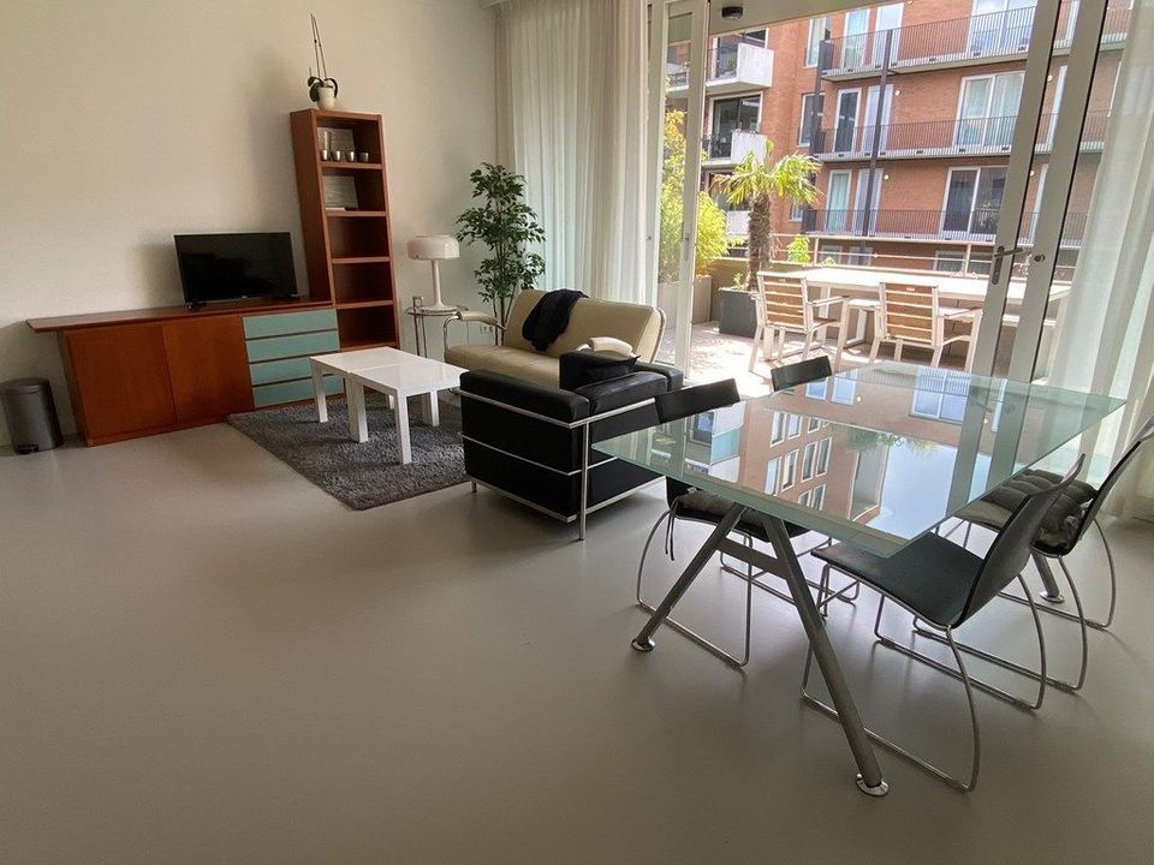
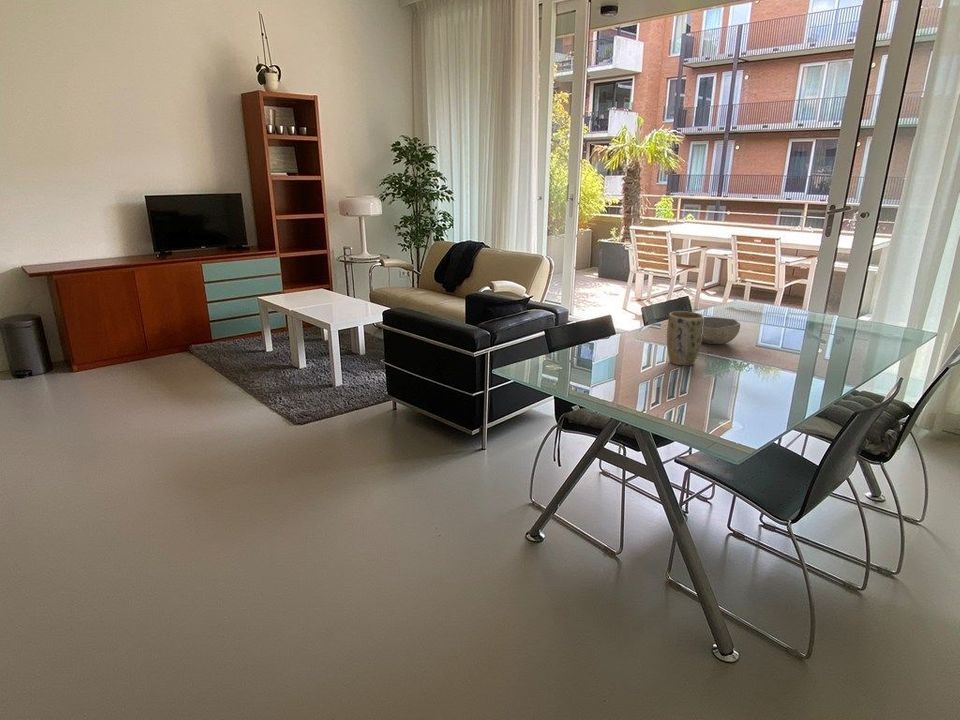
+ plant pot [666,310,704,367]
+ bowl [701,316,741,345]
